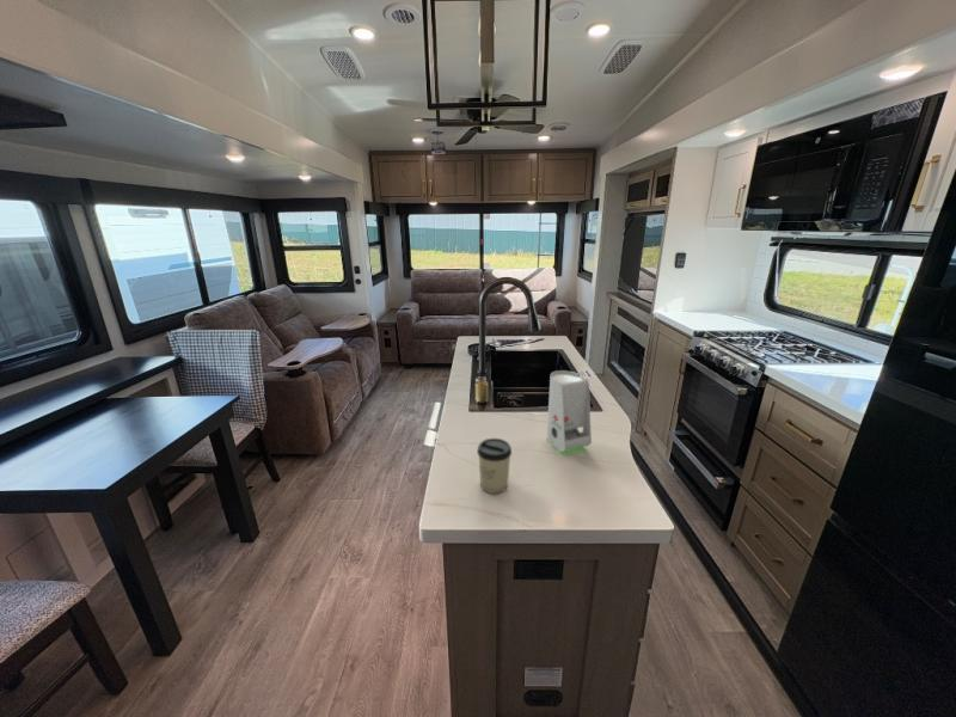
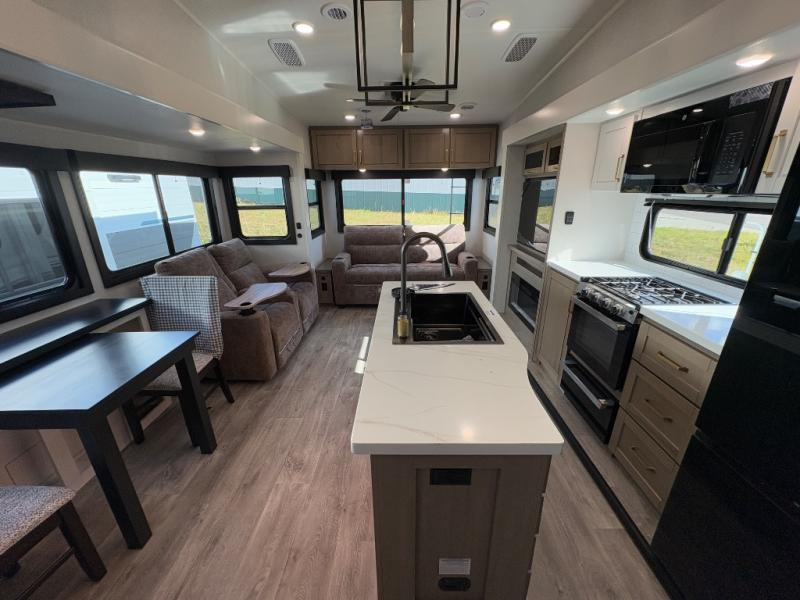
- soap dispenser [546,369,593,453]
- cup [476,437,513,495]
